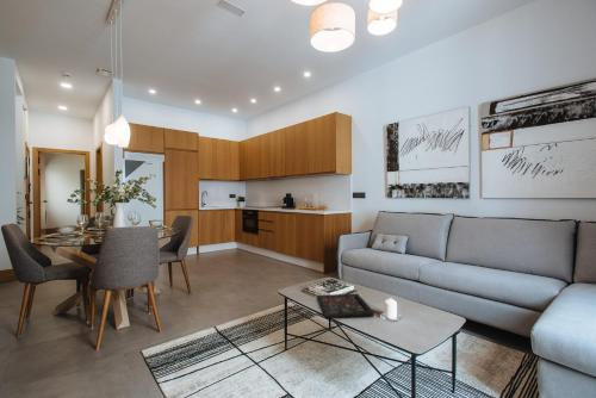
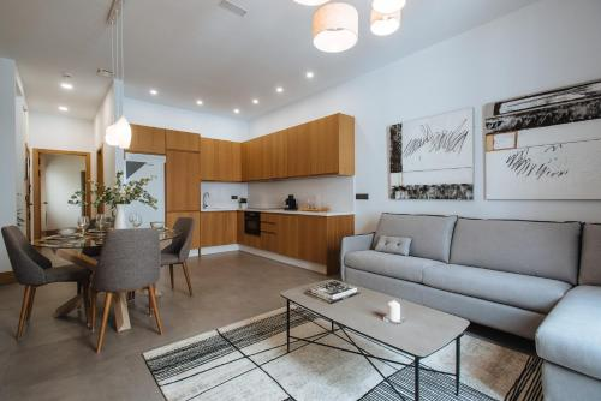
- decorative tray [316,293,375,319]
